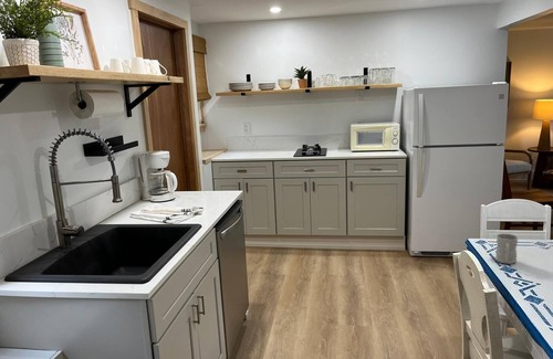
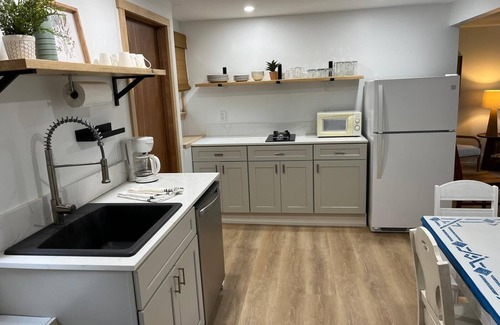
- mug [494,233,519,265]
